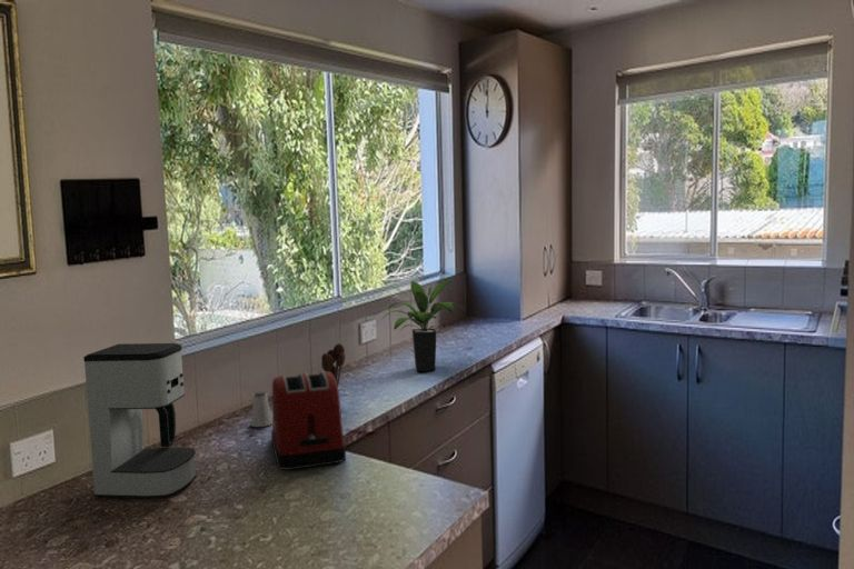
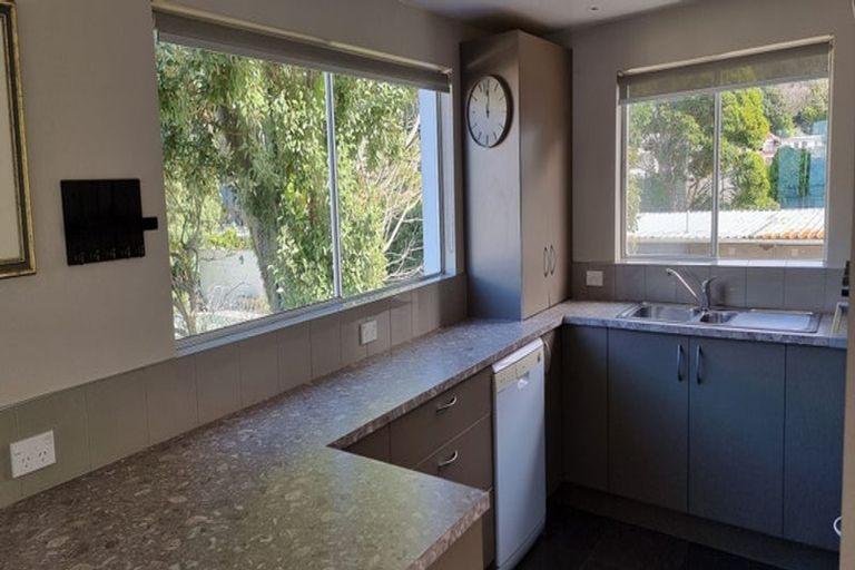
- potted plant [380,277,466,372]
- utensil holder [320,342,346,388]
- toaster [270,370,347,470]
- coffee maker [82,342,197,499]
- saltshaker [249,390,272,428]
